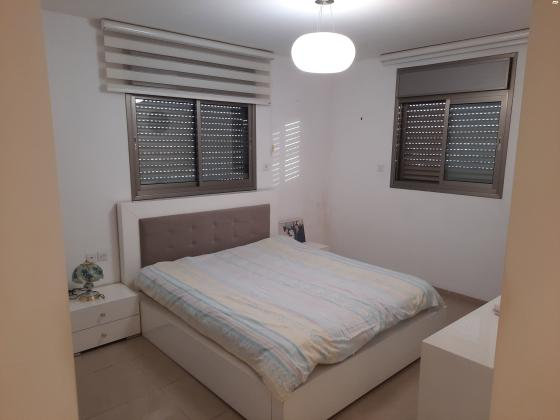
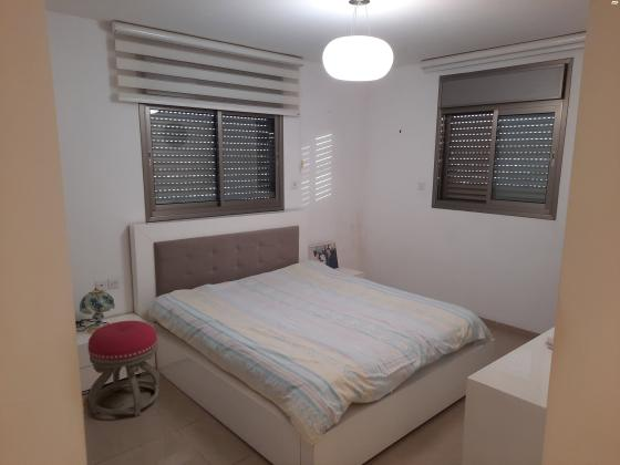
+ stool [86,320,161,417]
